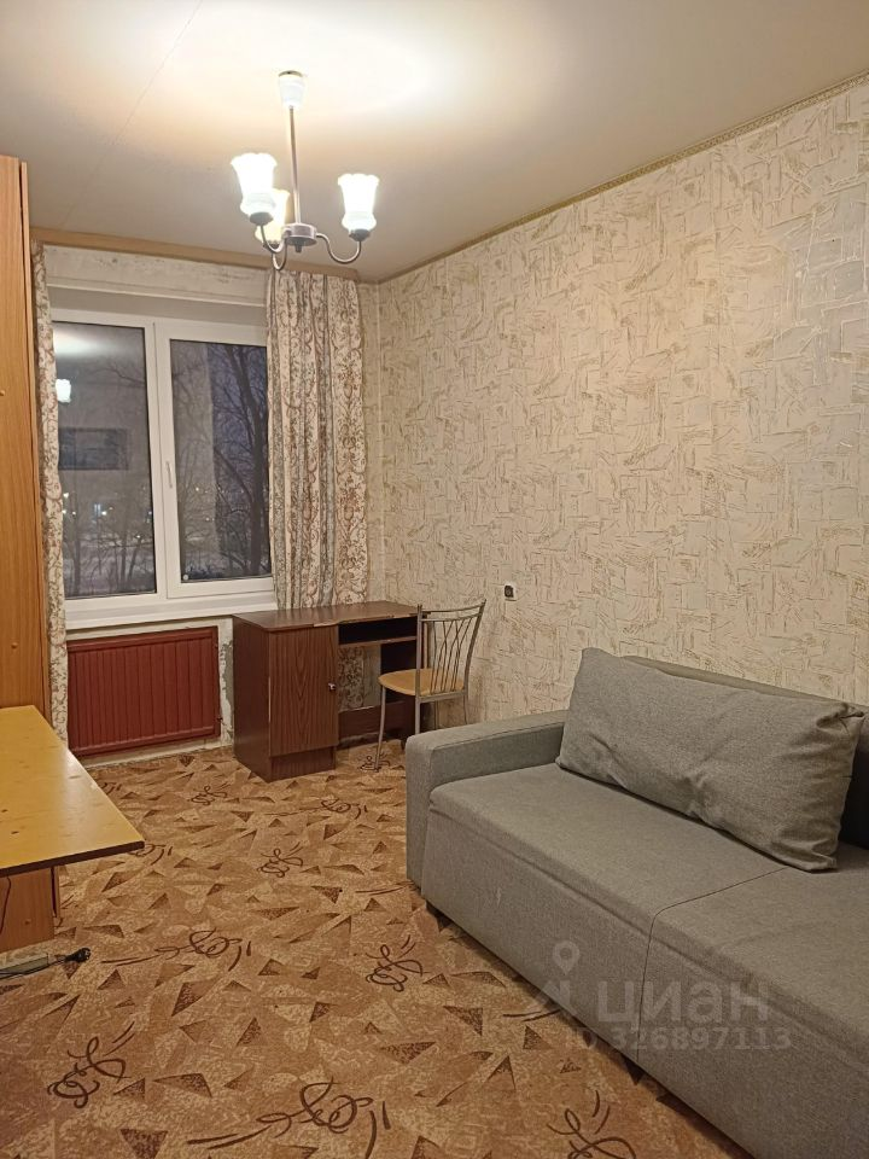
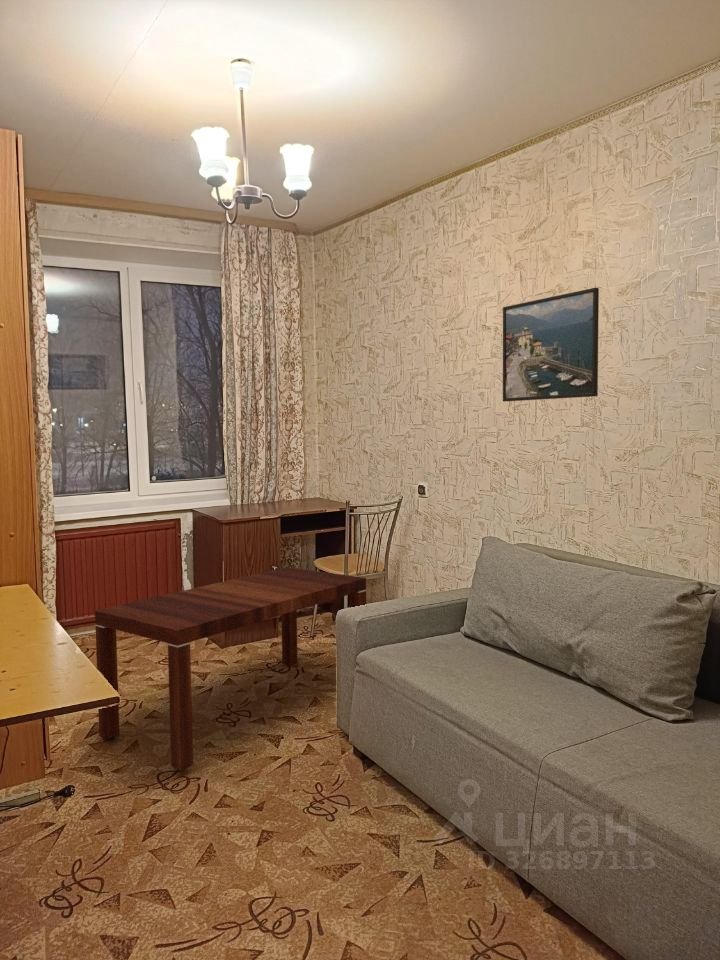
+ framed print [502,287,600,402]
+ coffee table [94,566,367,771]
